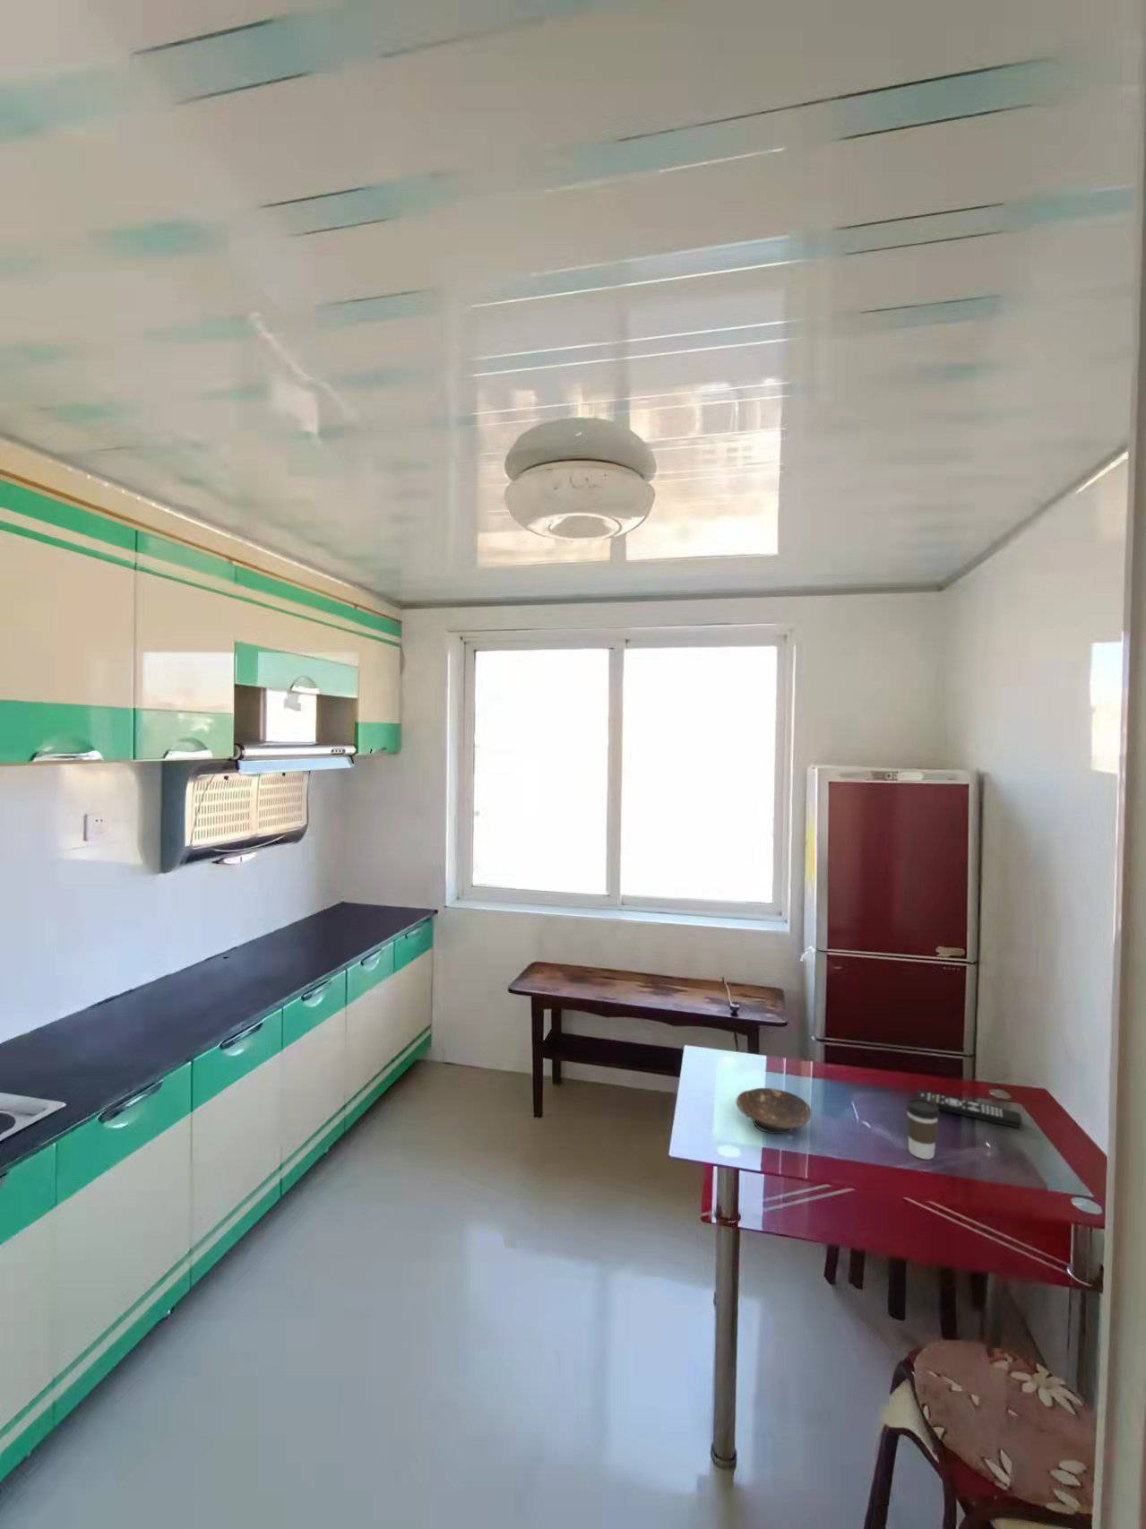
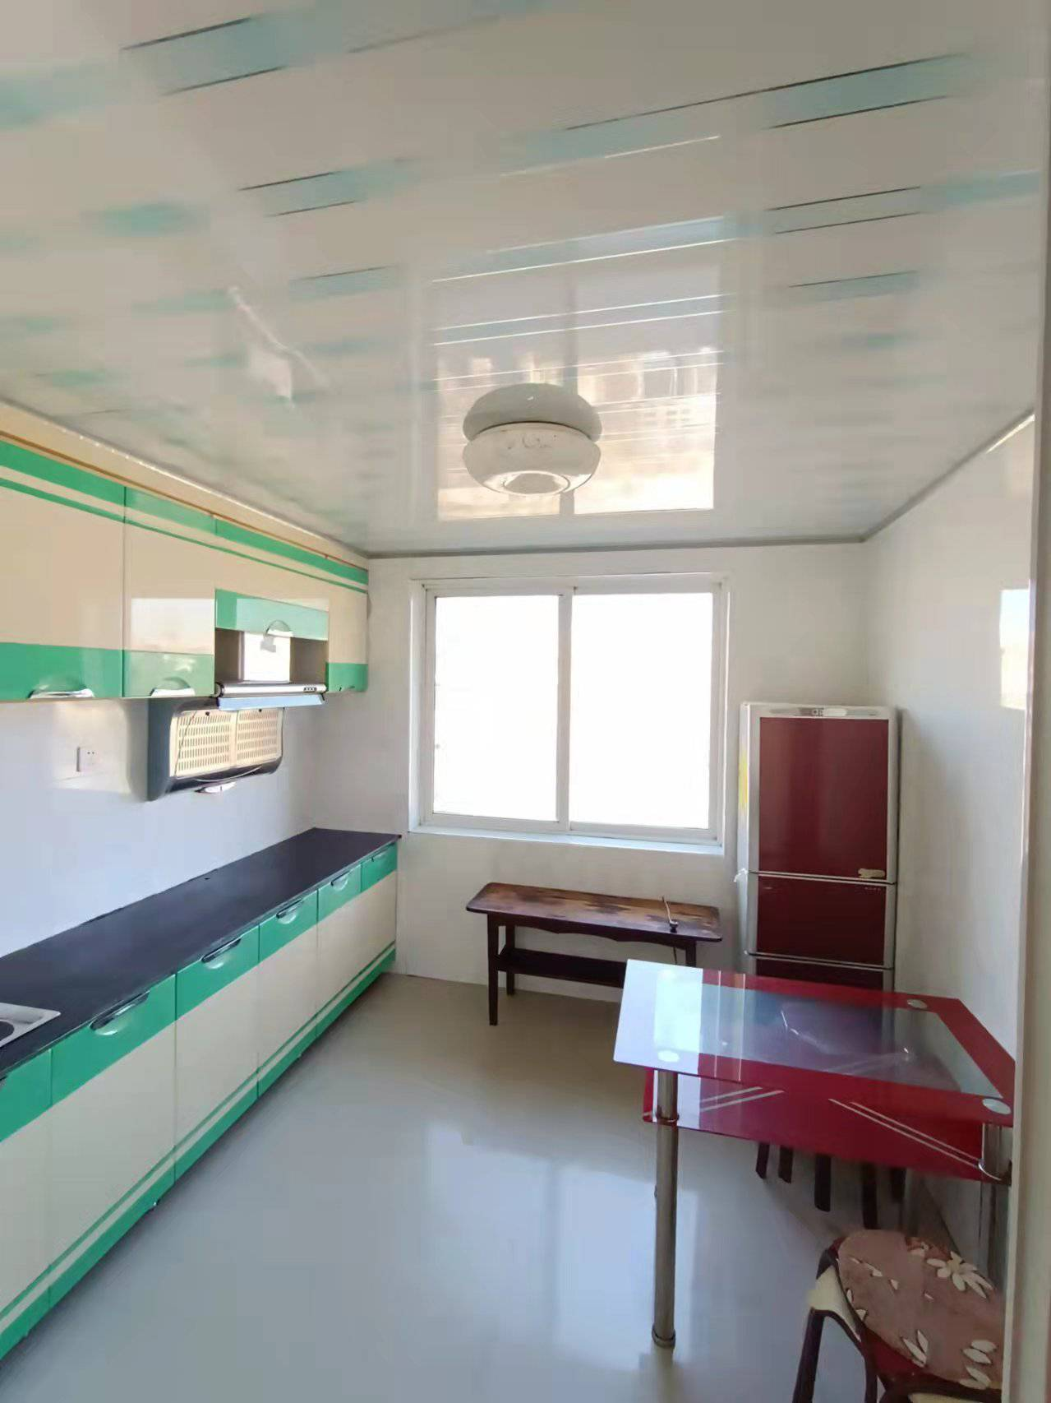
- coffee cup [905,1097,941,1161]
- remote control [916,1090,1022,1128]
- bowl [734,1087,813,1134]
